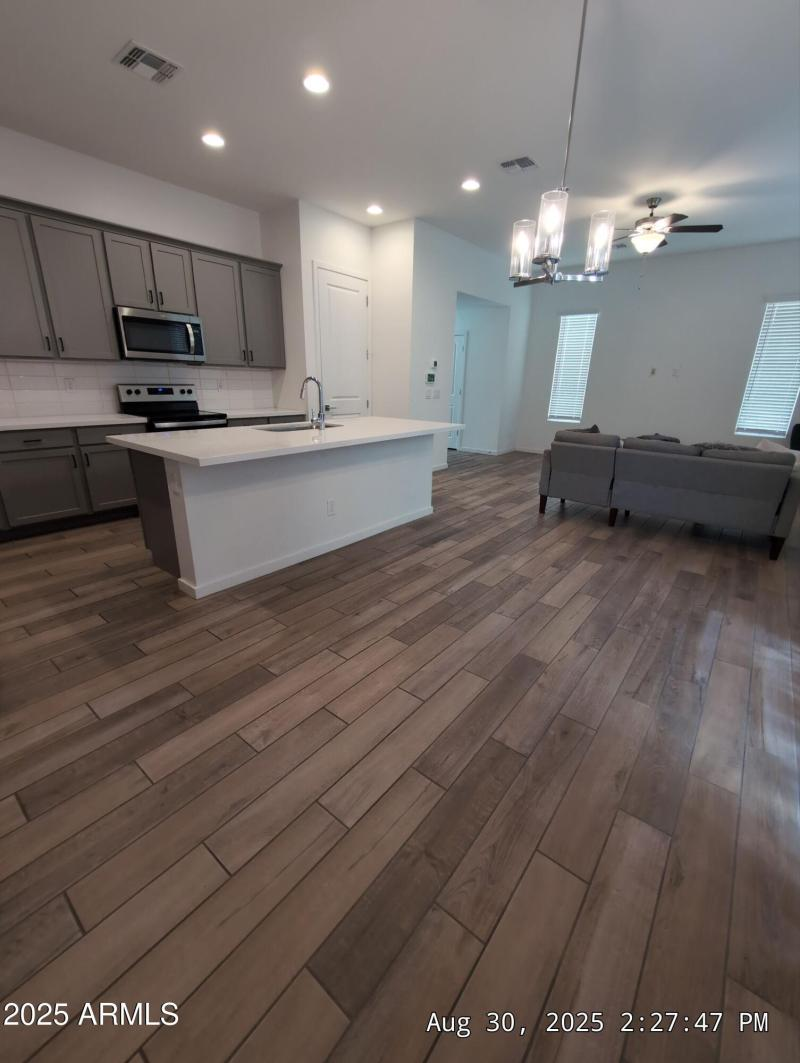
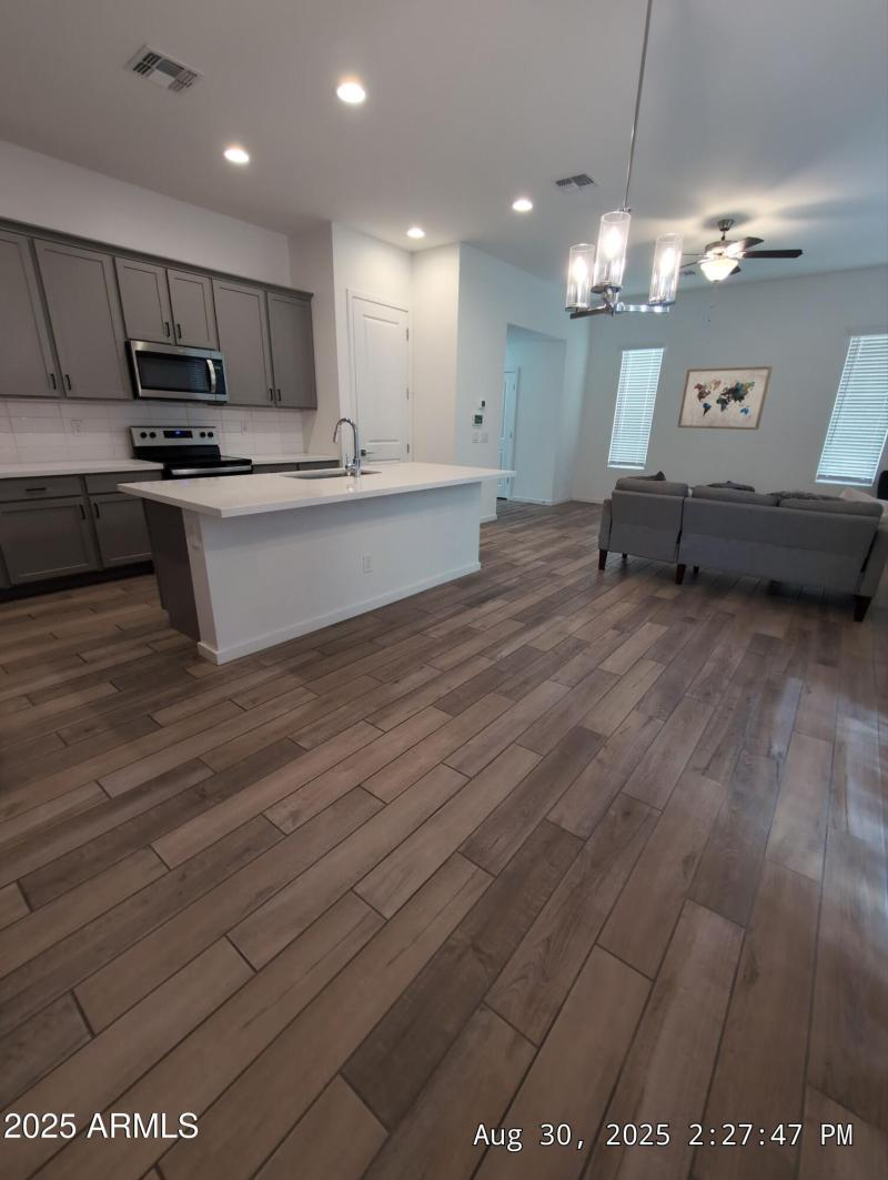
+ wall art [676,365,774,431]
